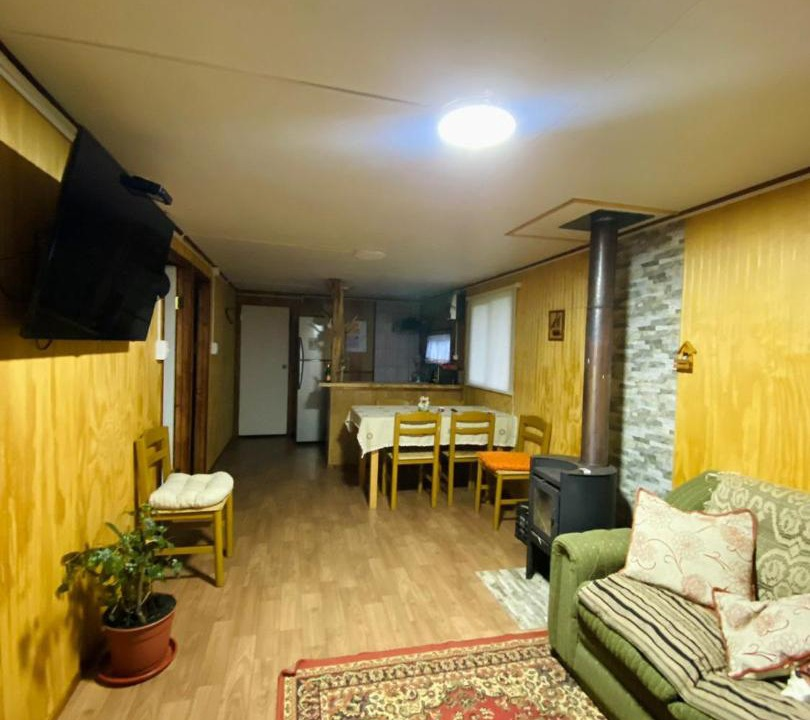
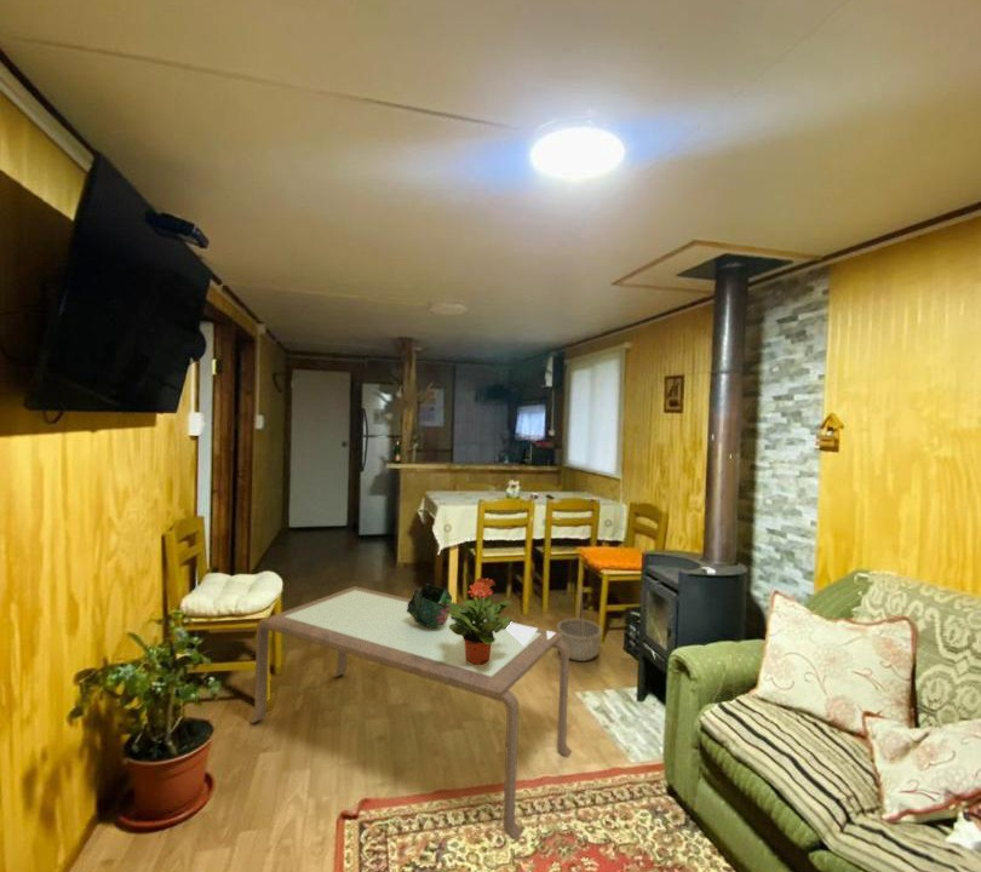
+ decorative bowl [406,583,453,629]
+ basket [556,585,603,662]
+ coffee table [248,585,574,842]
+ potted plant [448,576,514,665]
